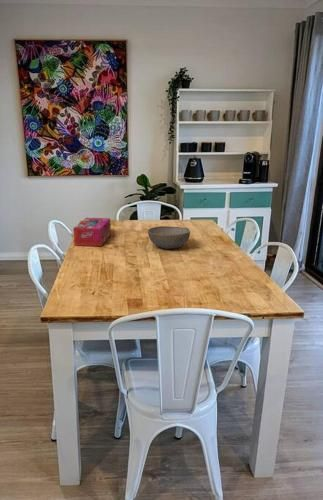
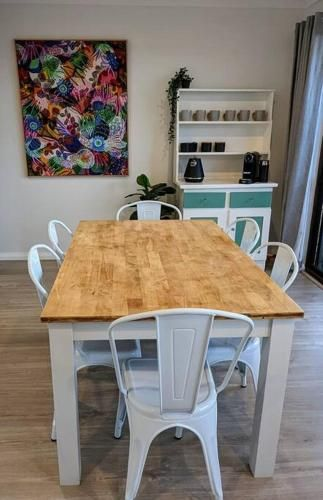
- tissue box [72,217,112,247]
- bowl [147,225,191,250]
